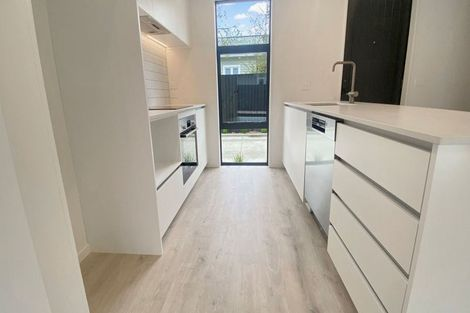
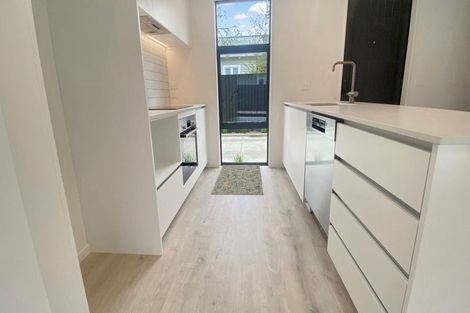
+ rug [210,164,264,196]
